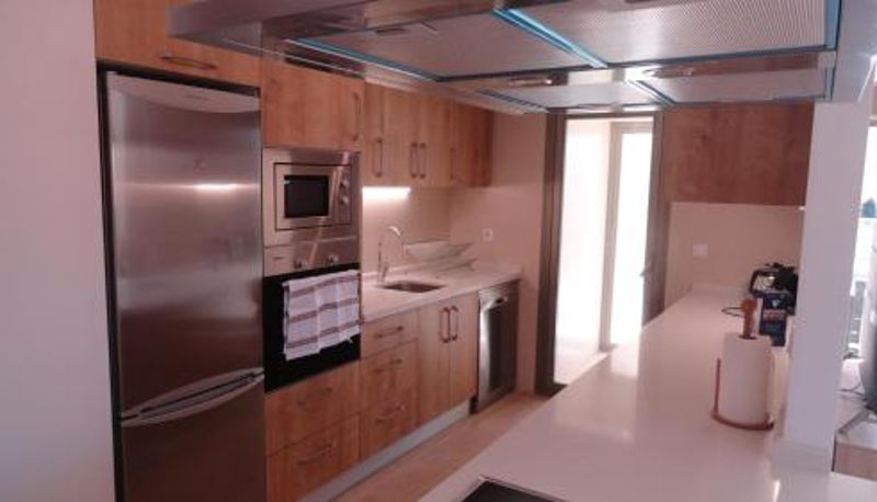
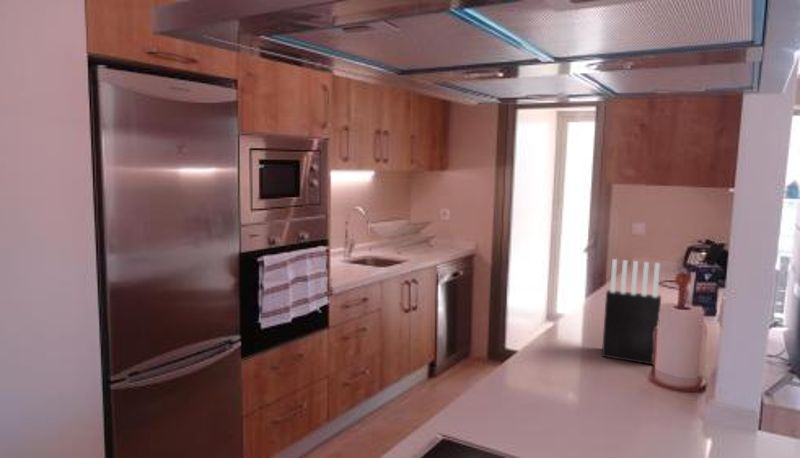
+ knife block [601,258,662,366]
